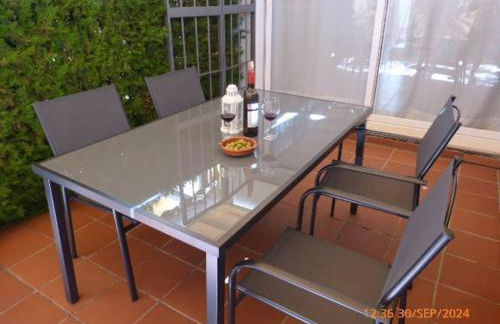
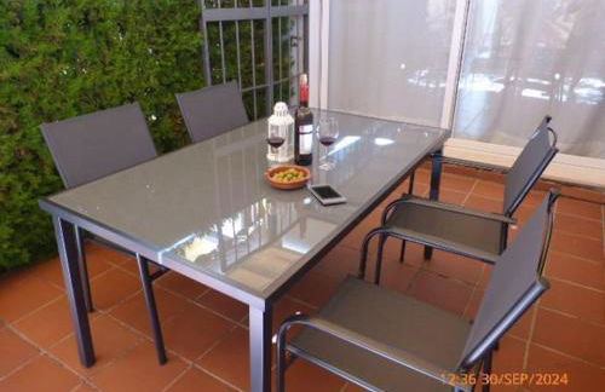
+ cell phone [306,183,348,206]
